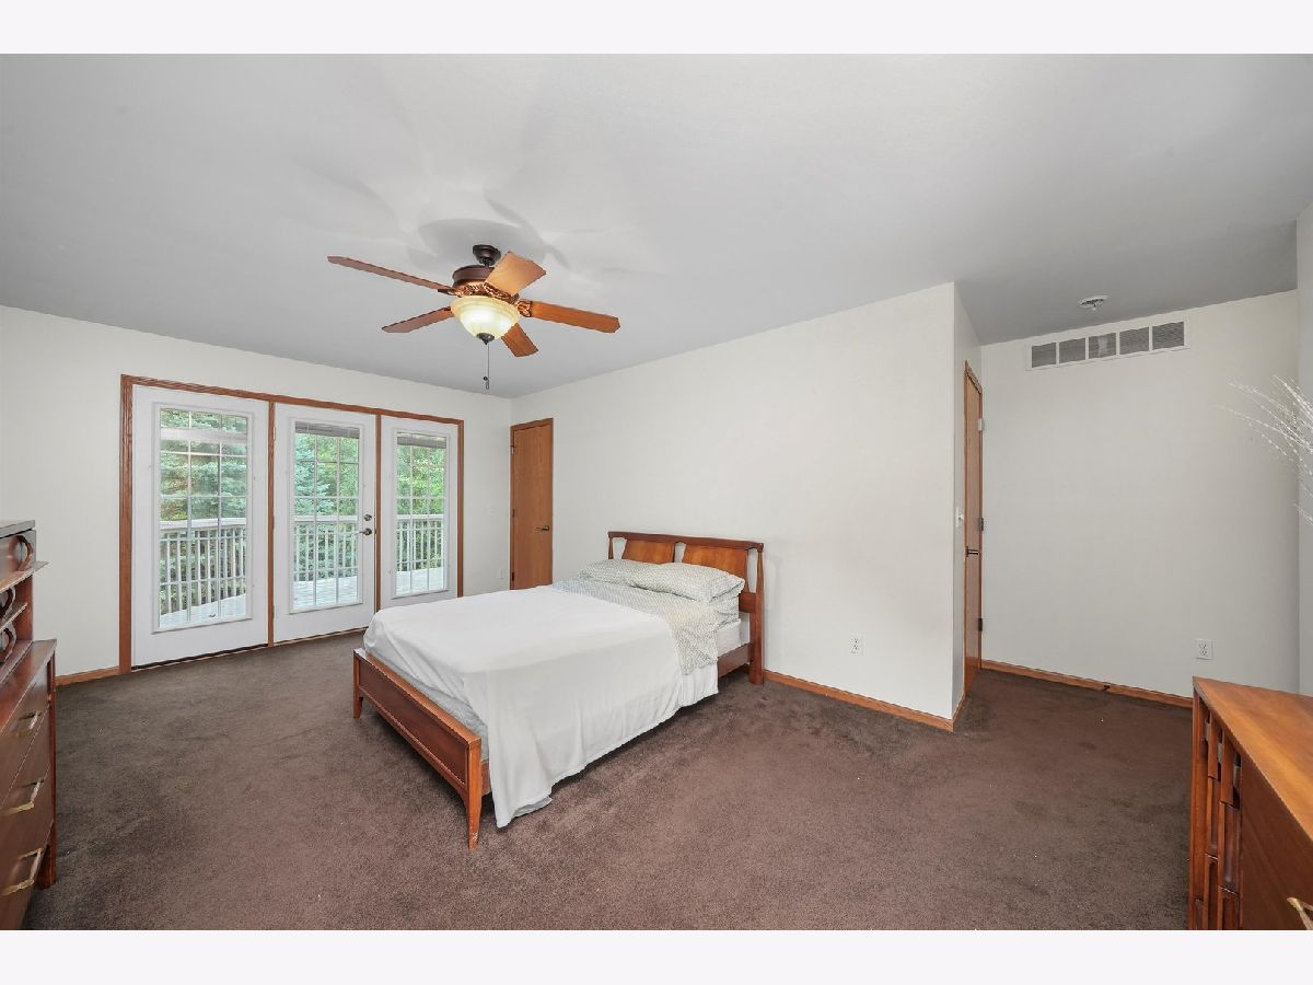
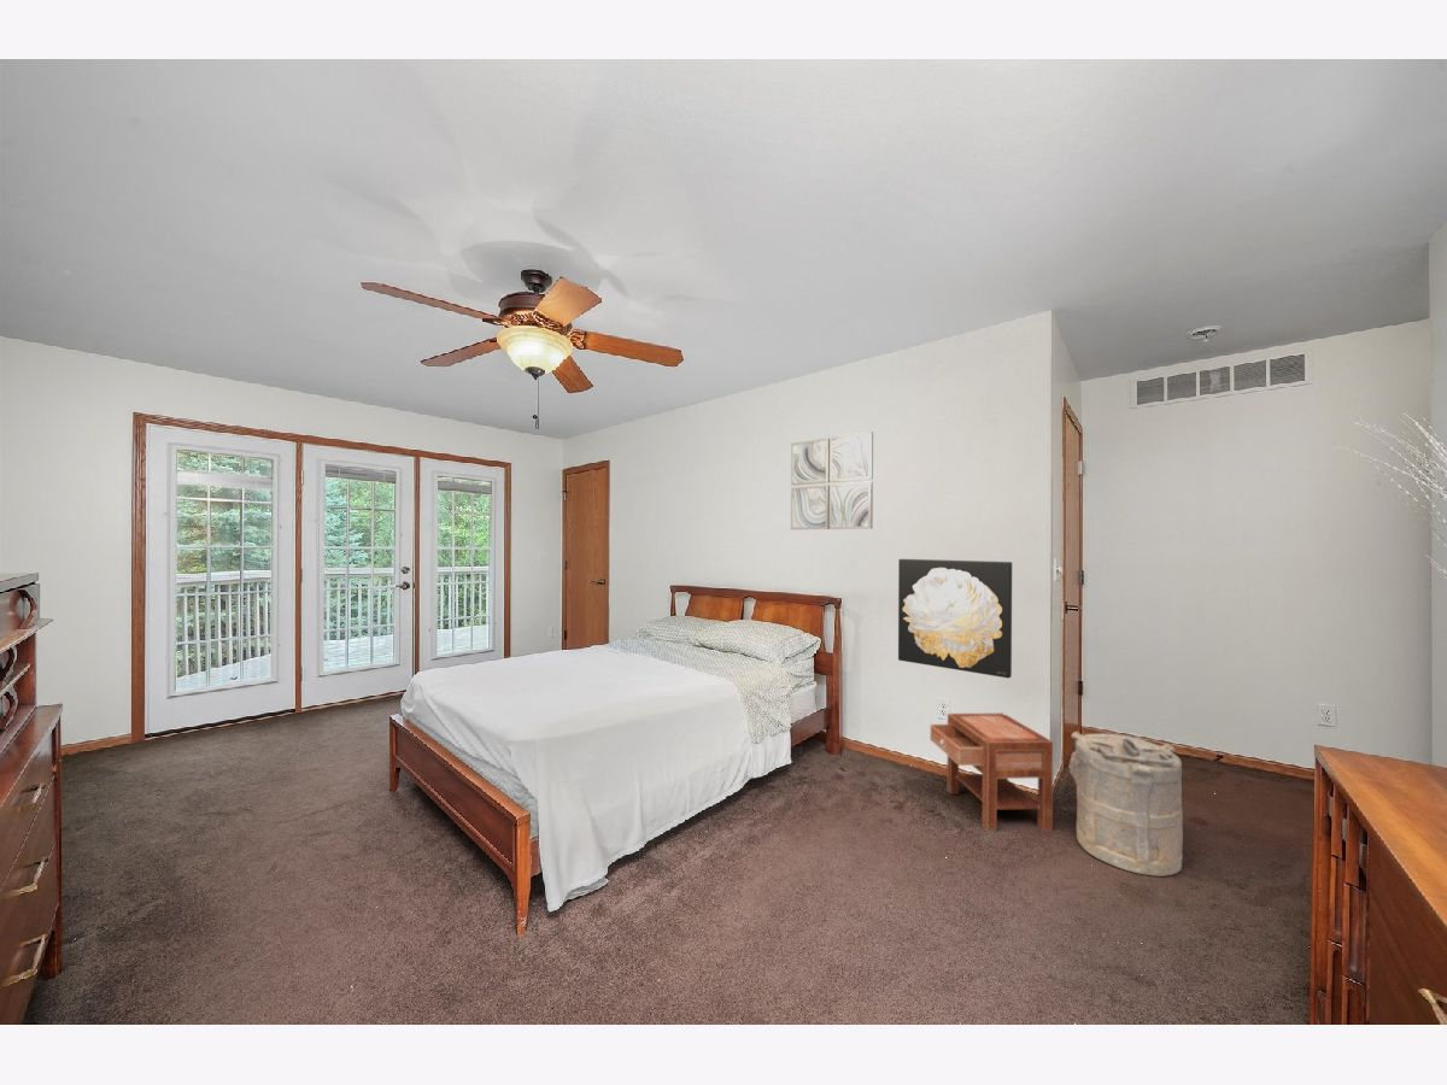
+ wall art [897,558,1013,679]
+ laundry hamper [1067,731,1184,878]
+ nightstand [928,712,1054,833]
+ wall art [790,430,874,530]
